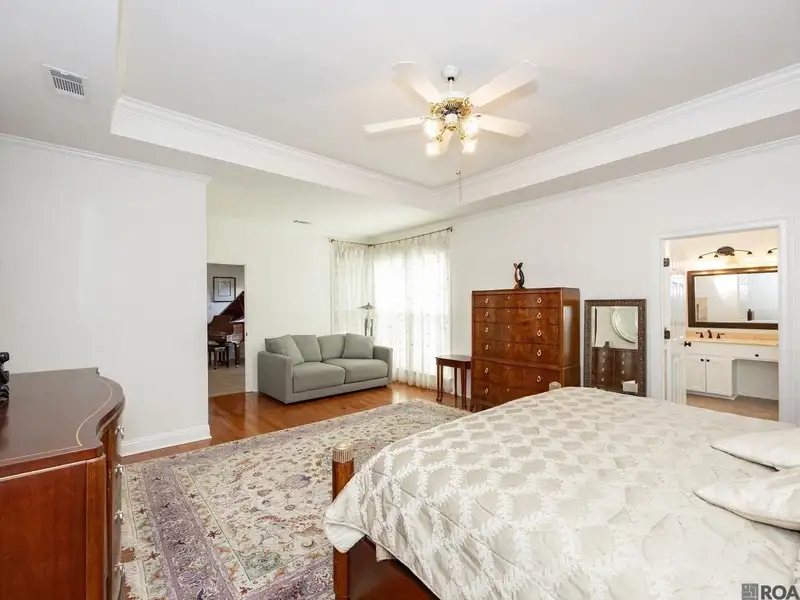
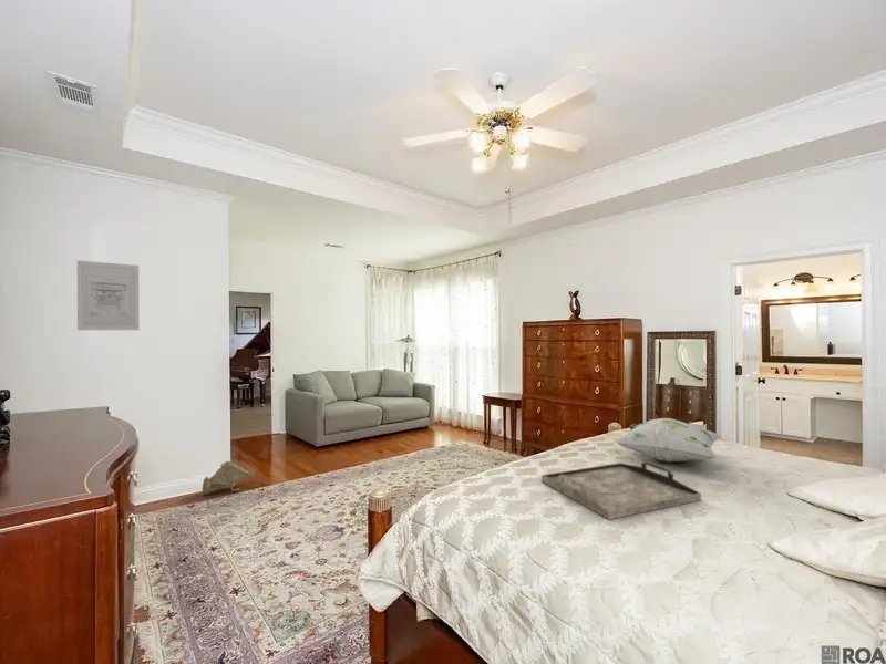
+ decorative pillow [615,417,722,464]
+ serving tray [540,460,702,521]
+ wall art [76,260,140,331]
+ bag [202,460,260,496]
